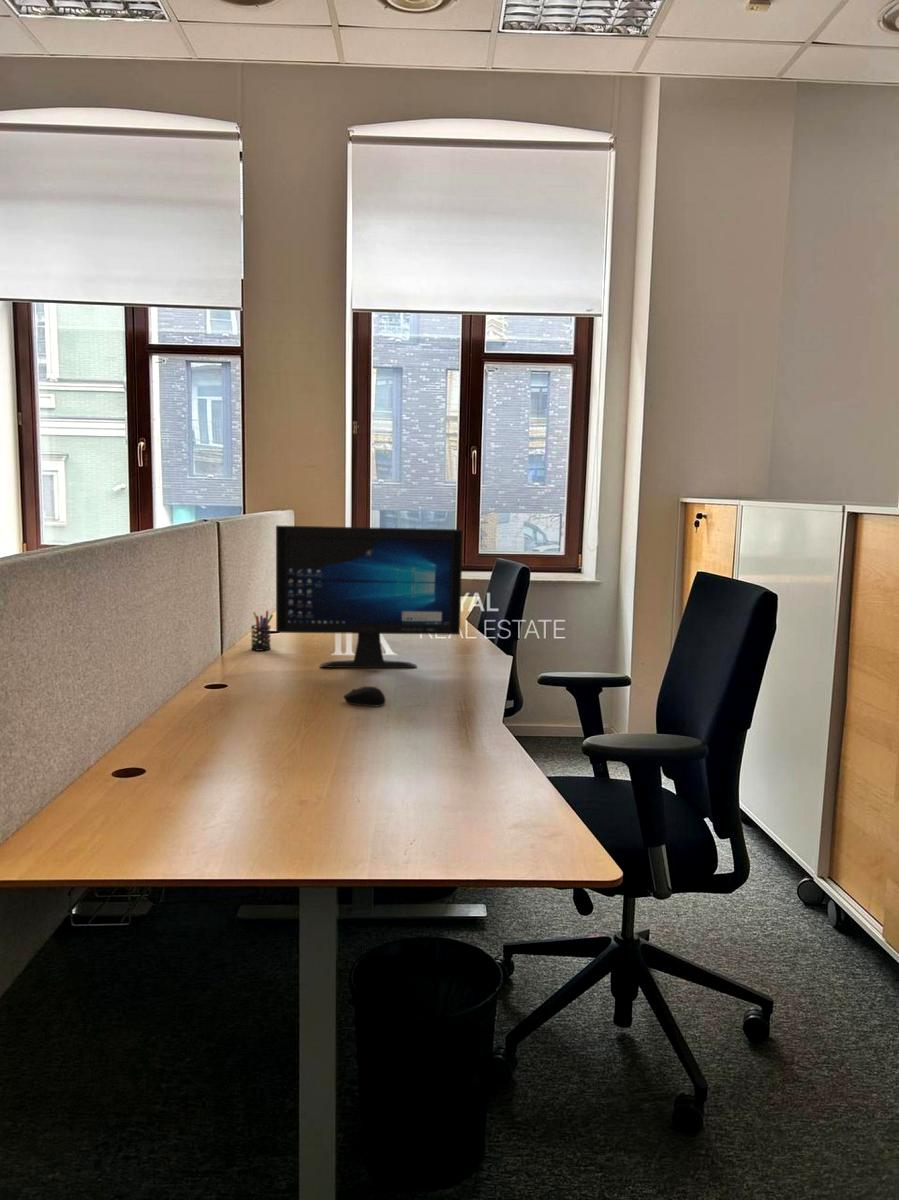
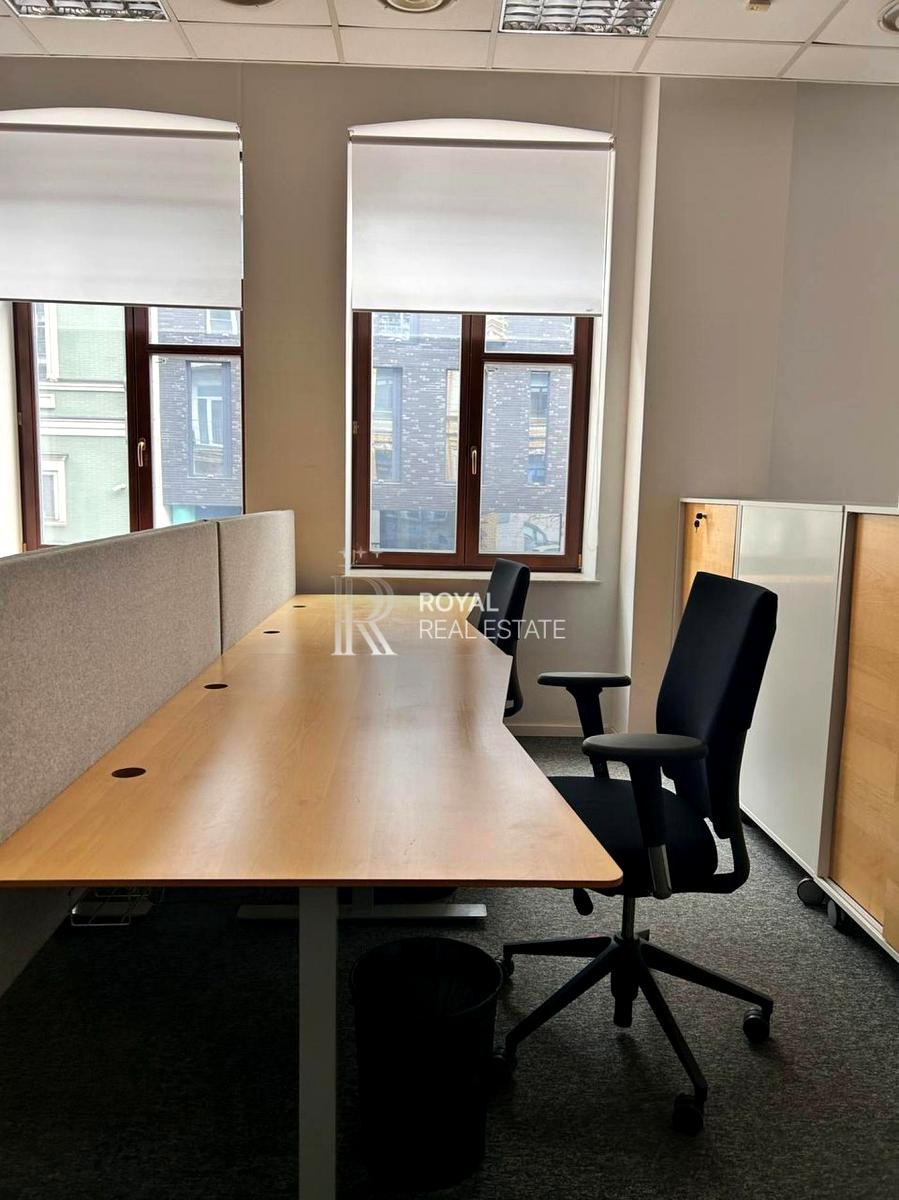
- pen holder [250,610,274,652]
- computer mouse [343,686,387,708]
- computer monitor [275,524,464,669]
